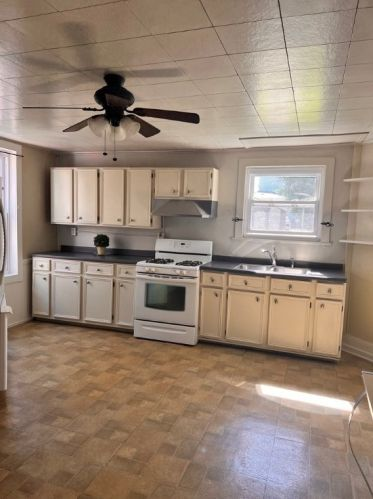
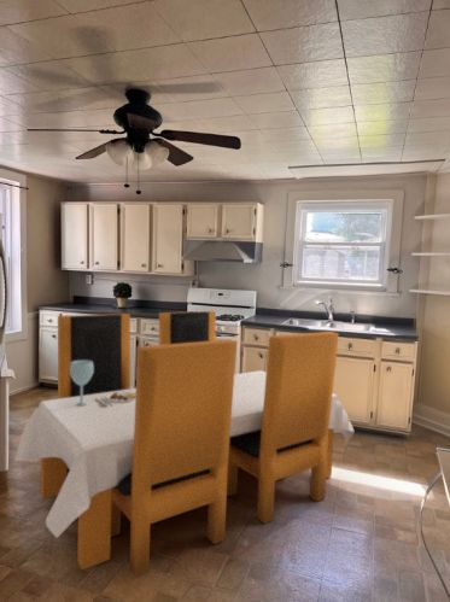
+ dining set [14,310,355,578]
